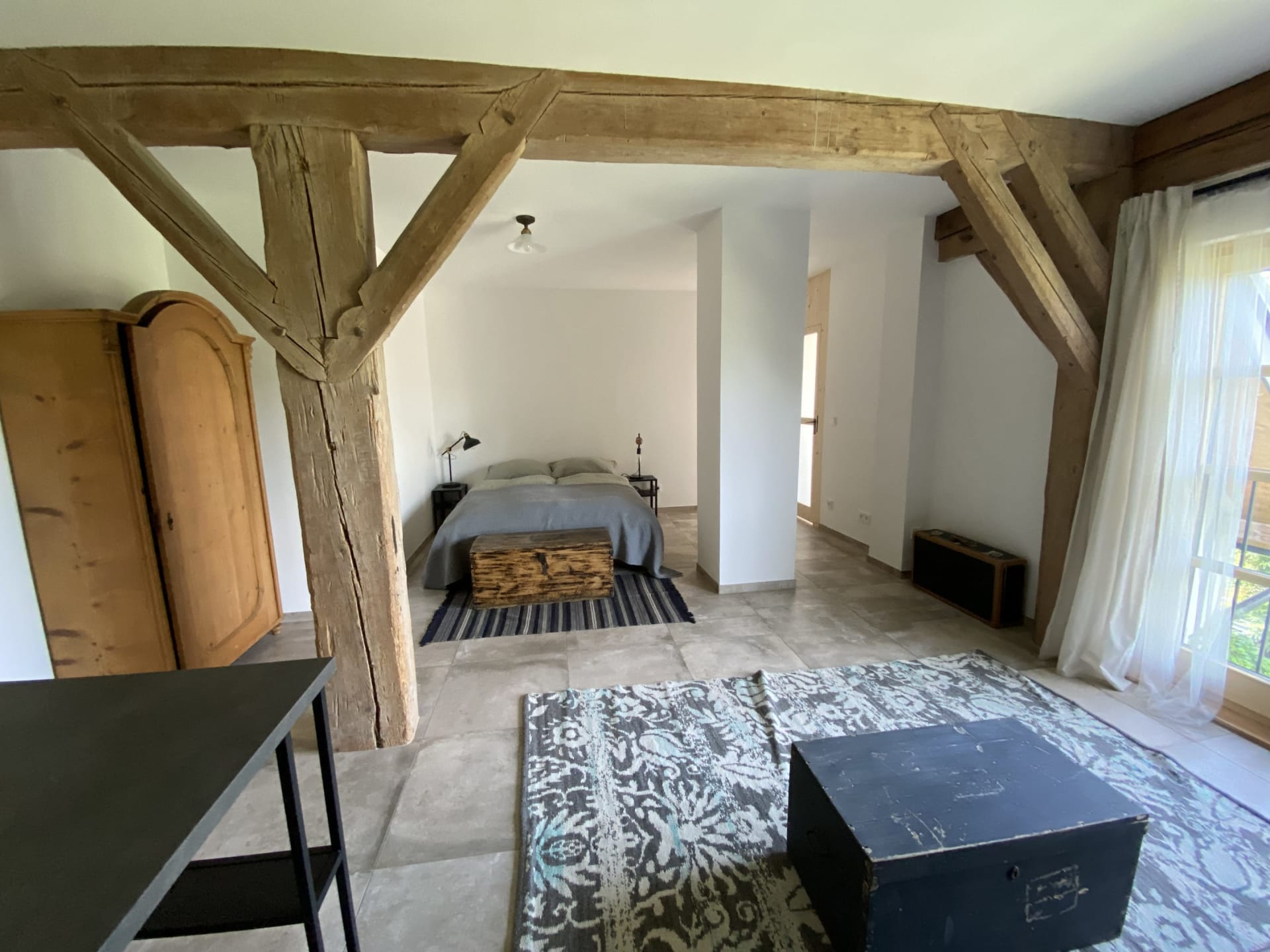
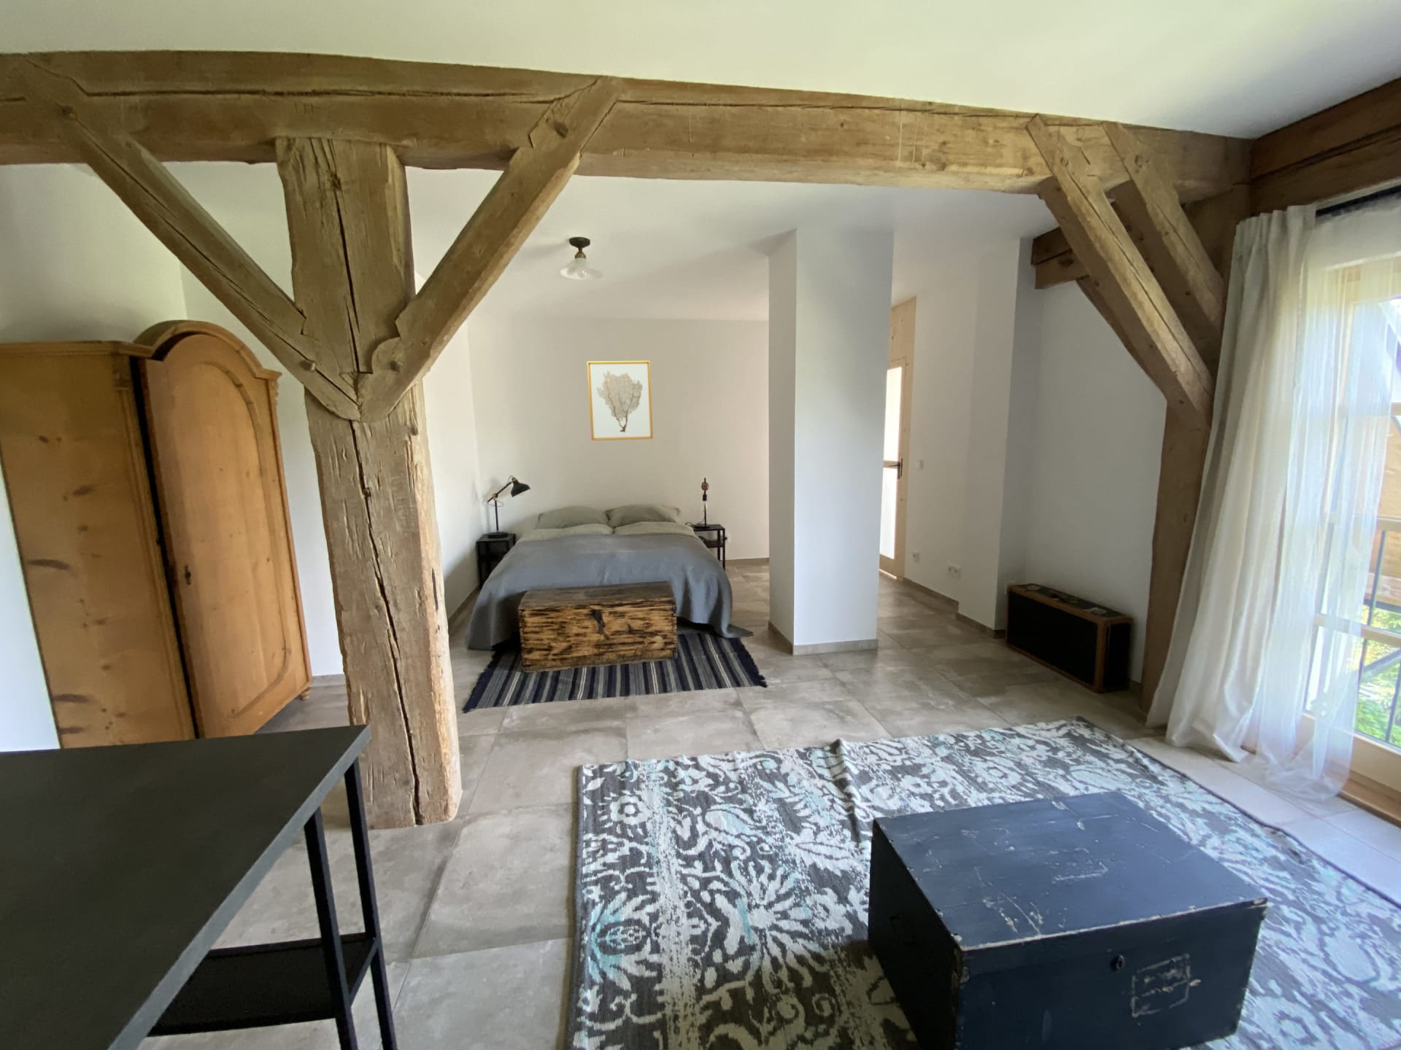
+ wall art [586,361,654,441]
